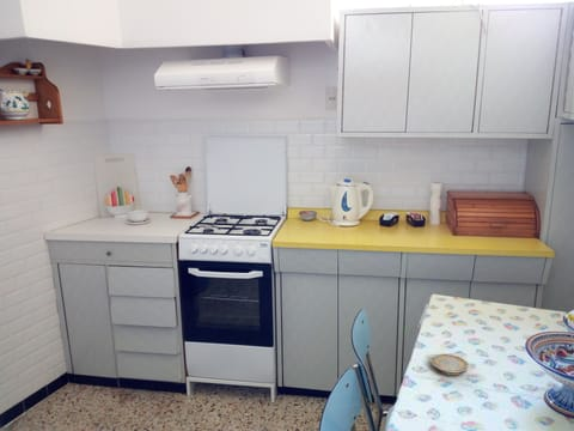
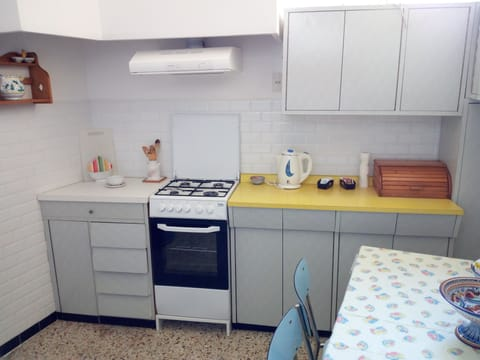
- wood slice [429,353,470,376]
